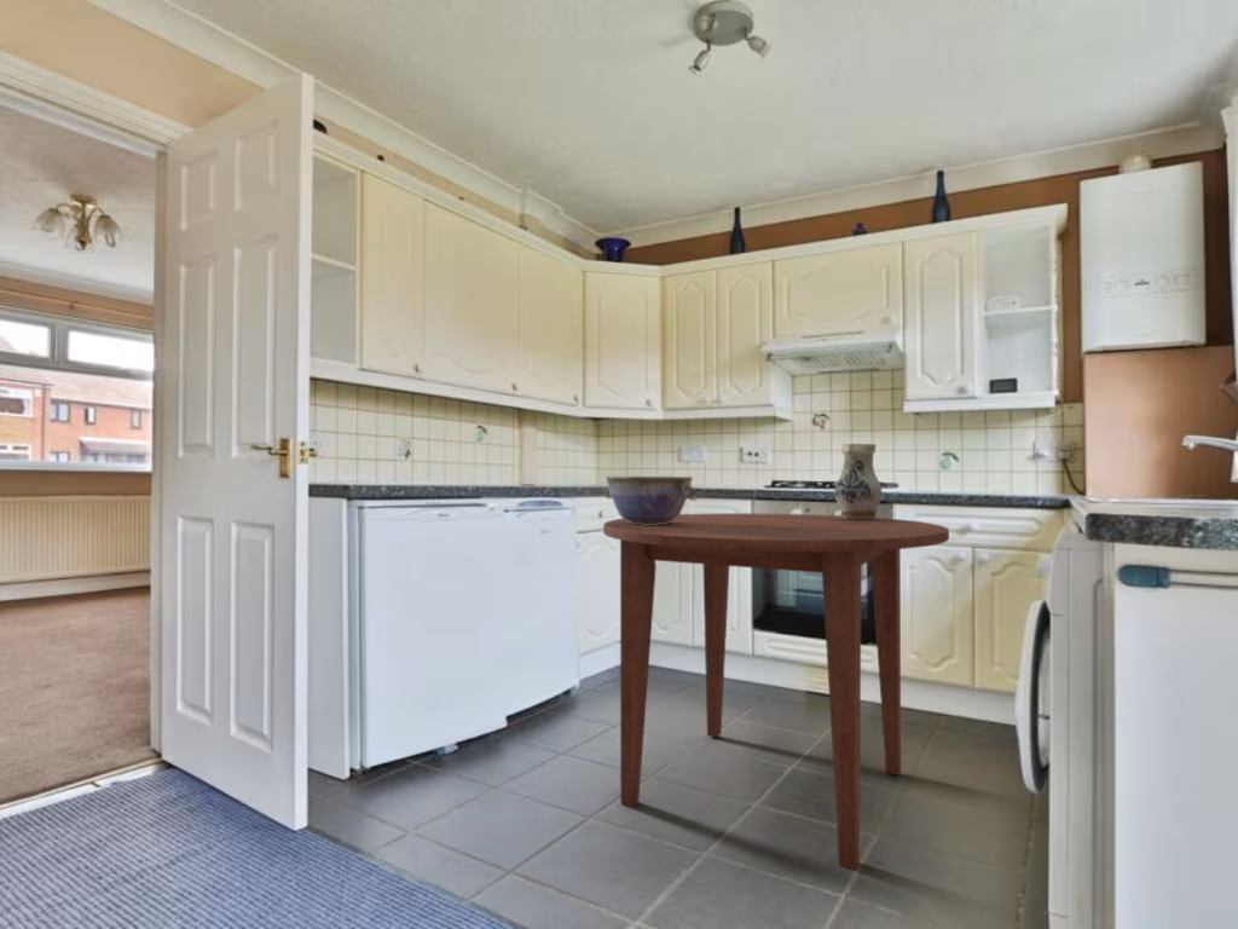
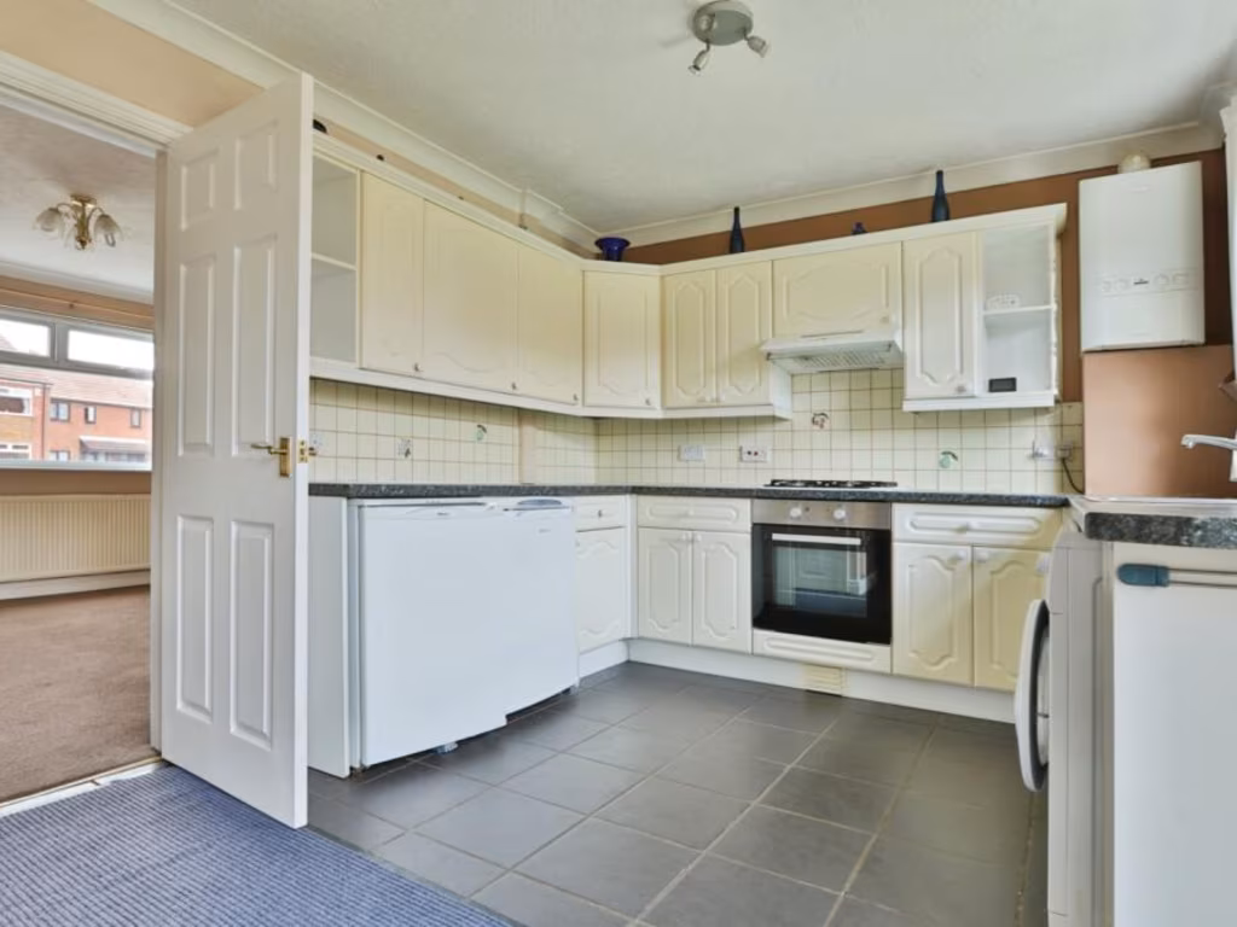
- ceramic pitcher [834,443,883,520]
- bowl [604,475,699,525]
- dining table [602,512,950,871]
